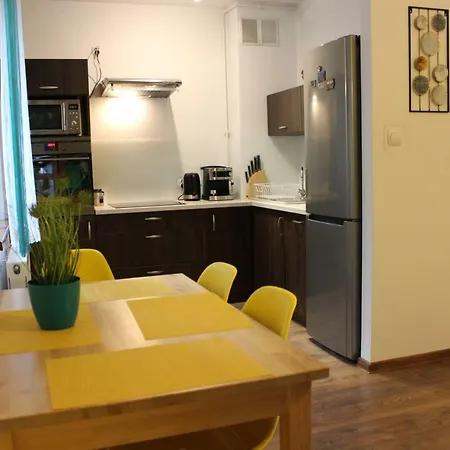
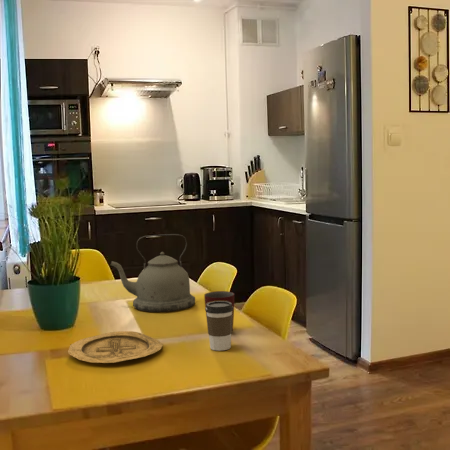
+ mug [203,290,235,332]
+ plate [67,330,164,364]
+ kettle [110,233,196,313]
+ coffee cup [204,301,233,352]
